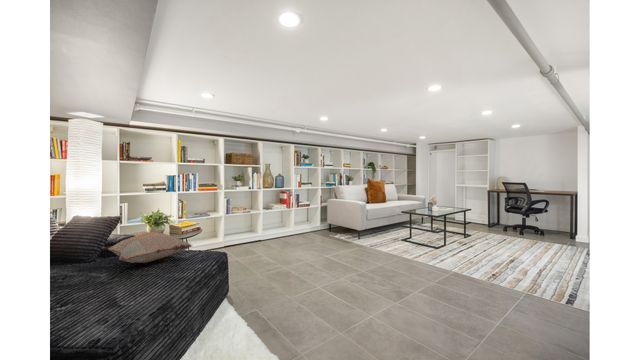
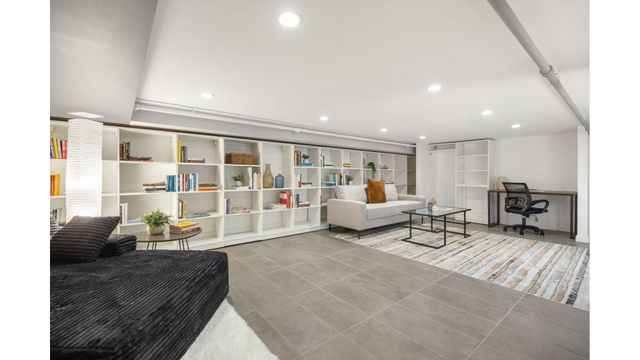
- decorative pillow [98,231,193,264]
